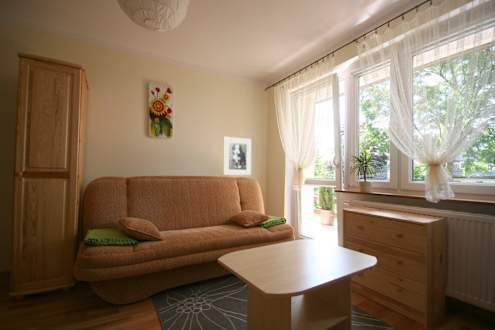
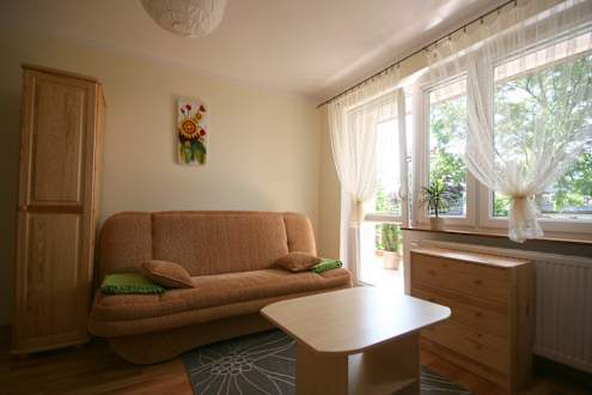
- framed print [222,136,252,176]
